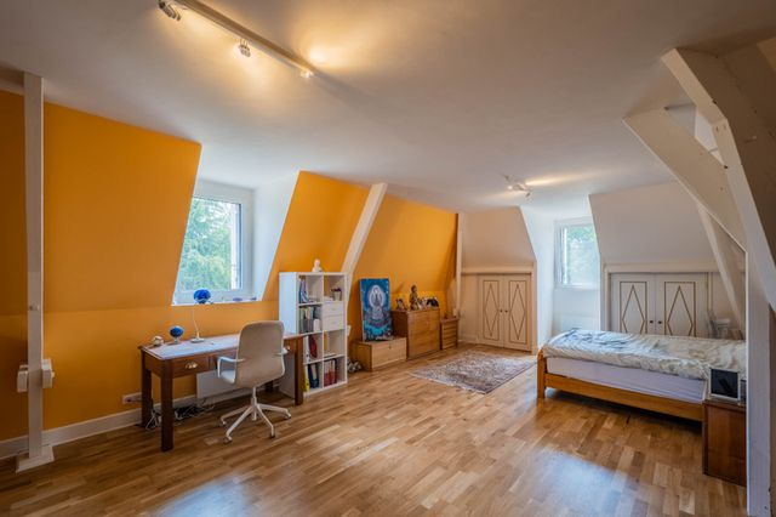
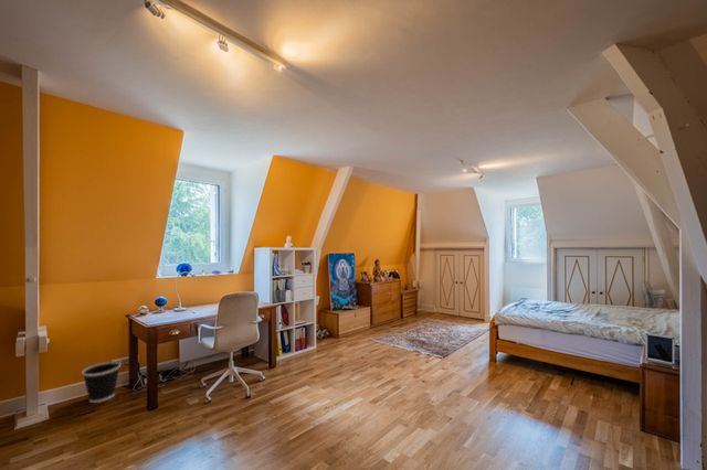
+ wastebasket [81,361,123,404]
